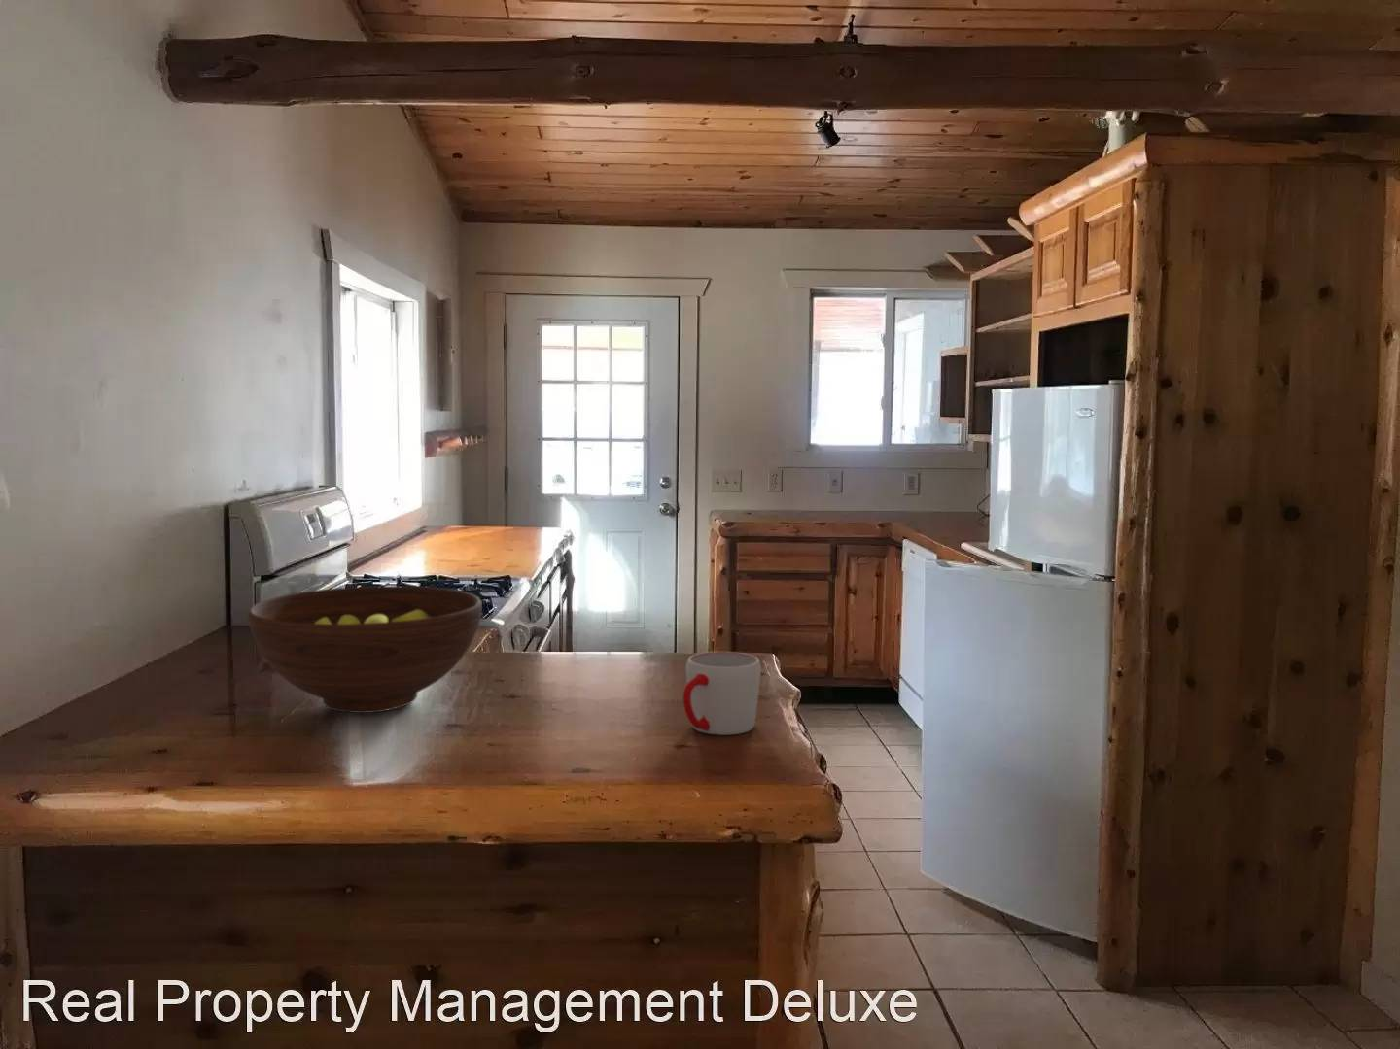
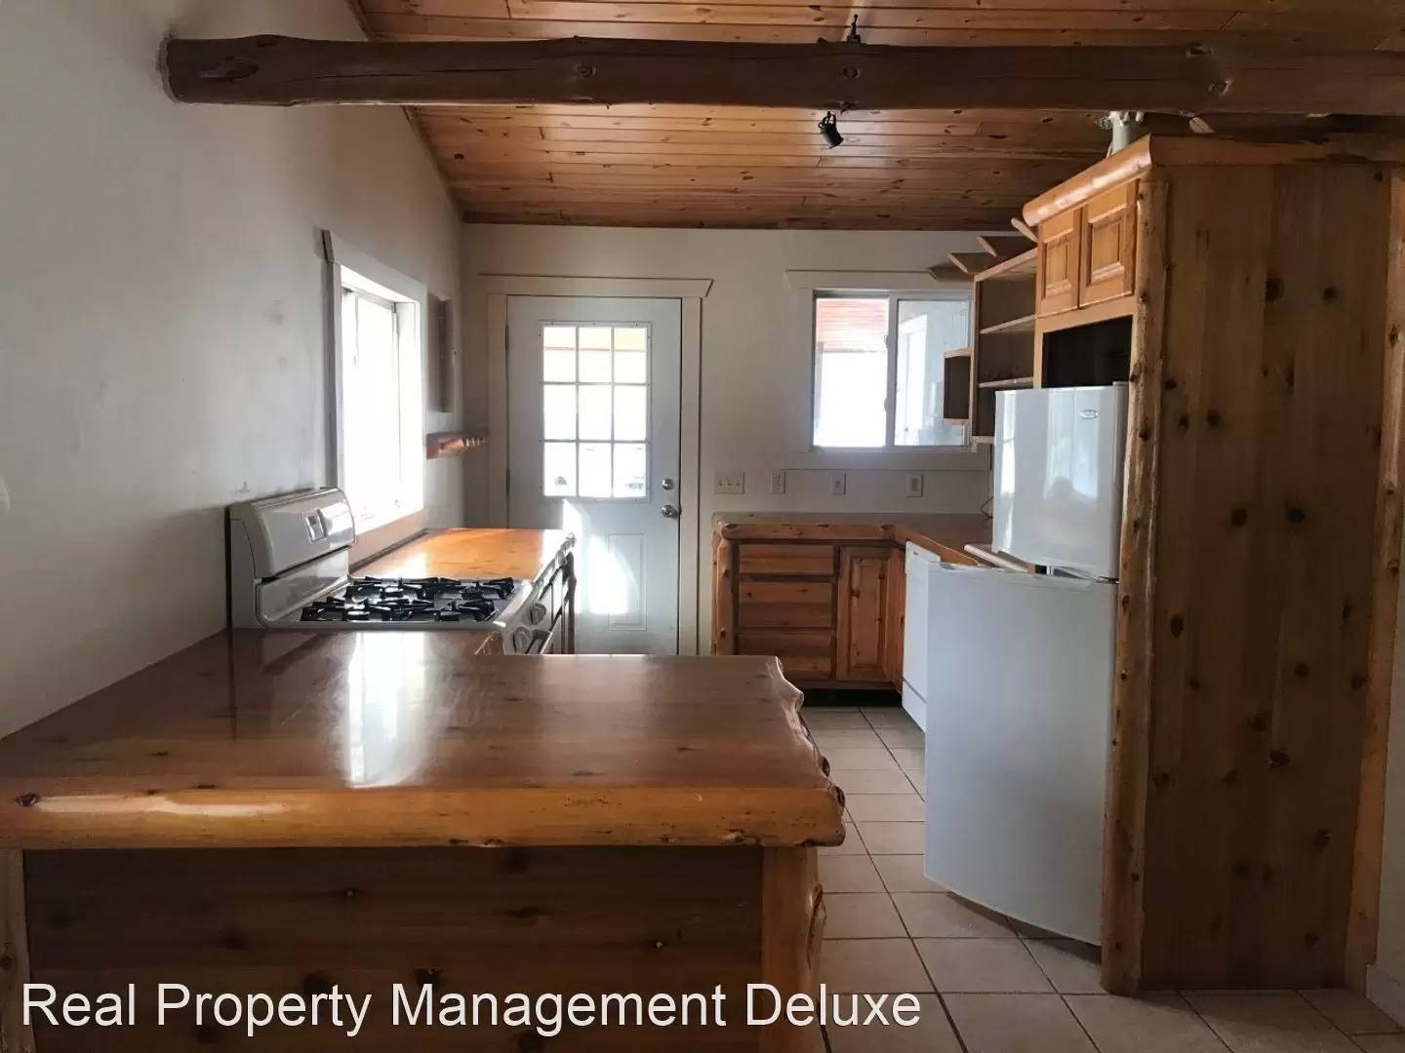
- fruit bowl [247,585,483,714]
- mug [682,651,762,736]
